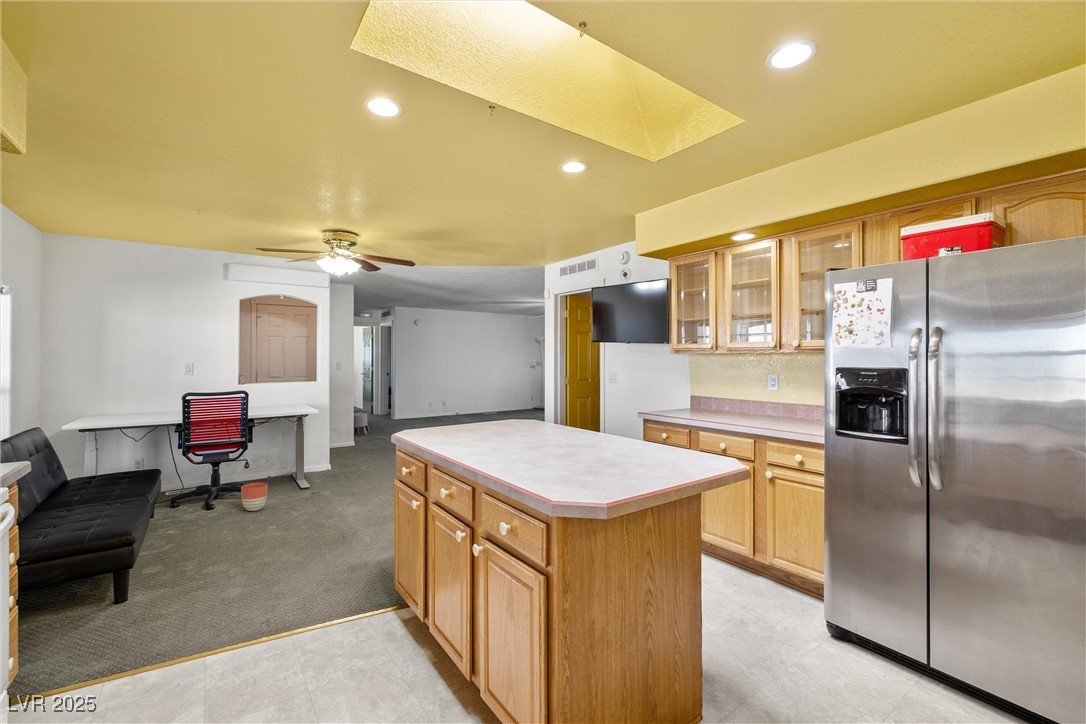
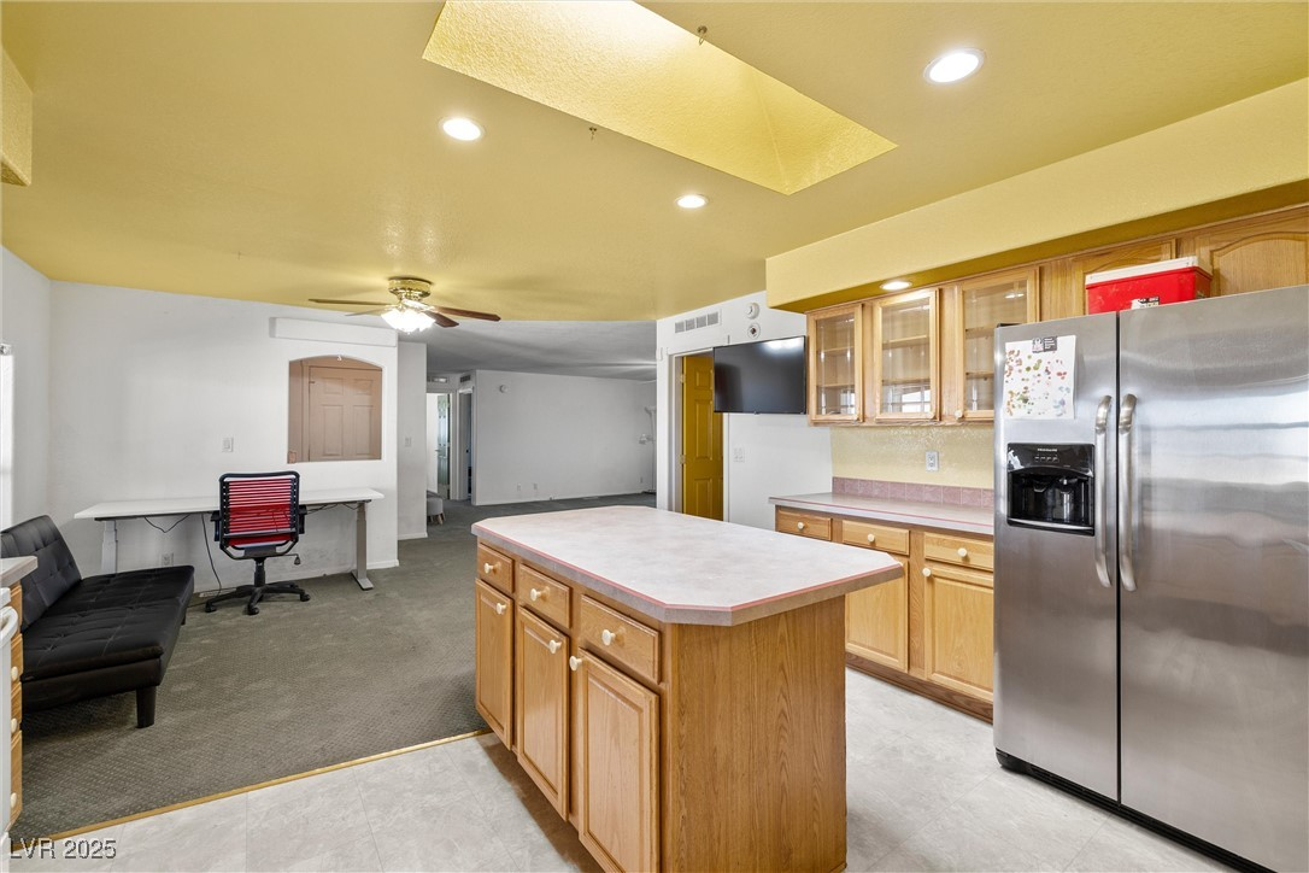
- planter [240,482,268,512]
